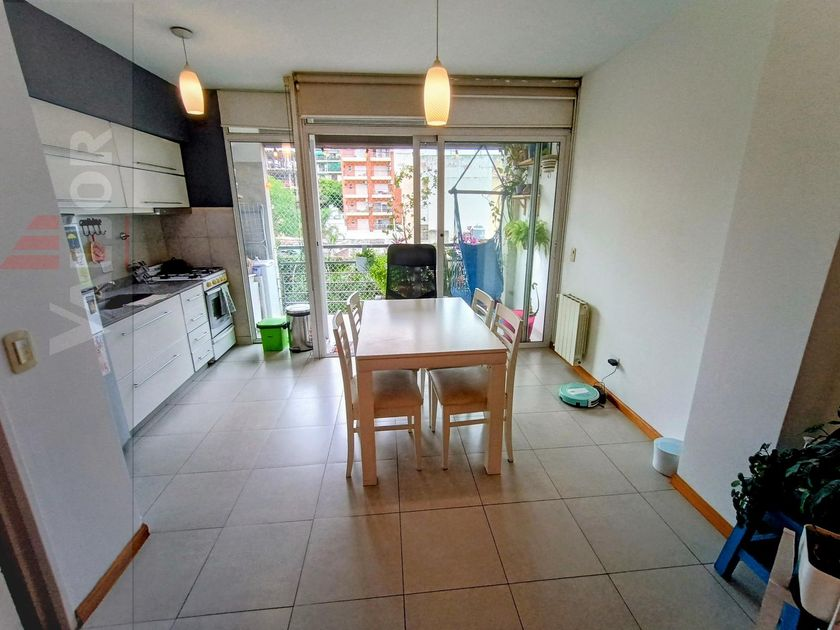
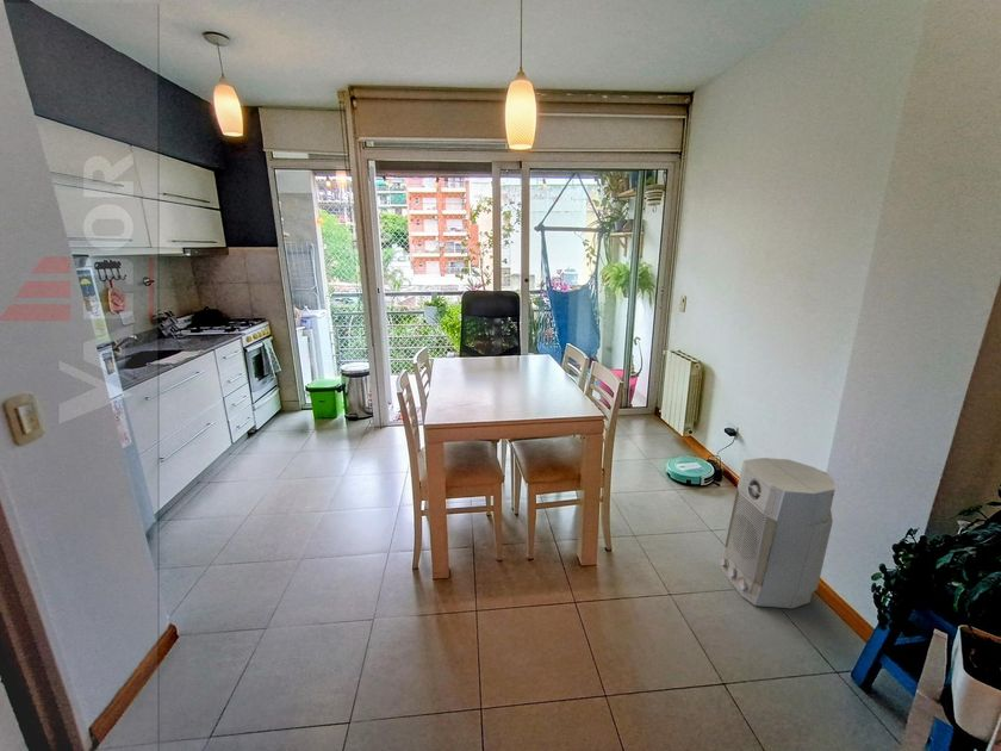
+ air purifier [719,457,837,610]
